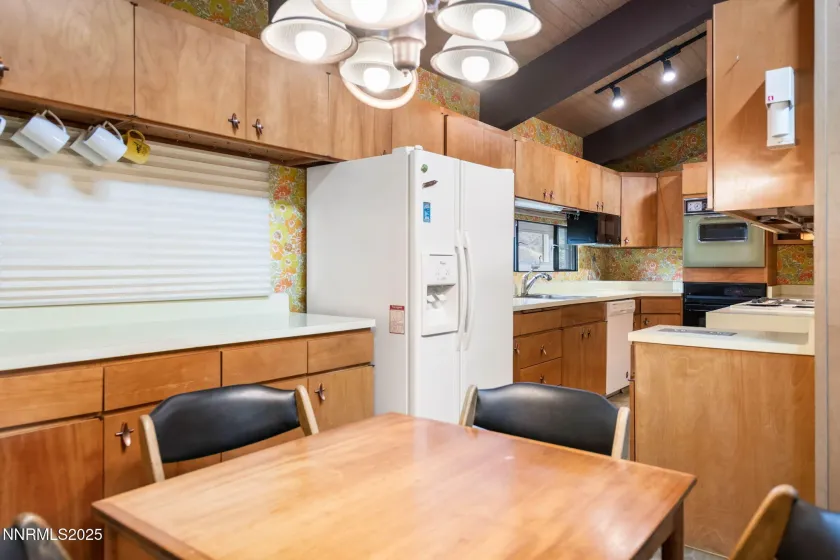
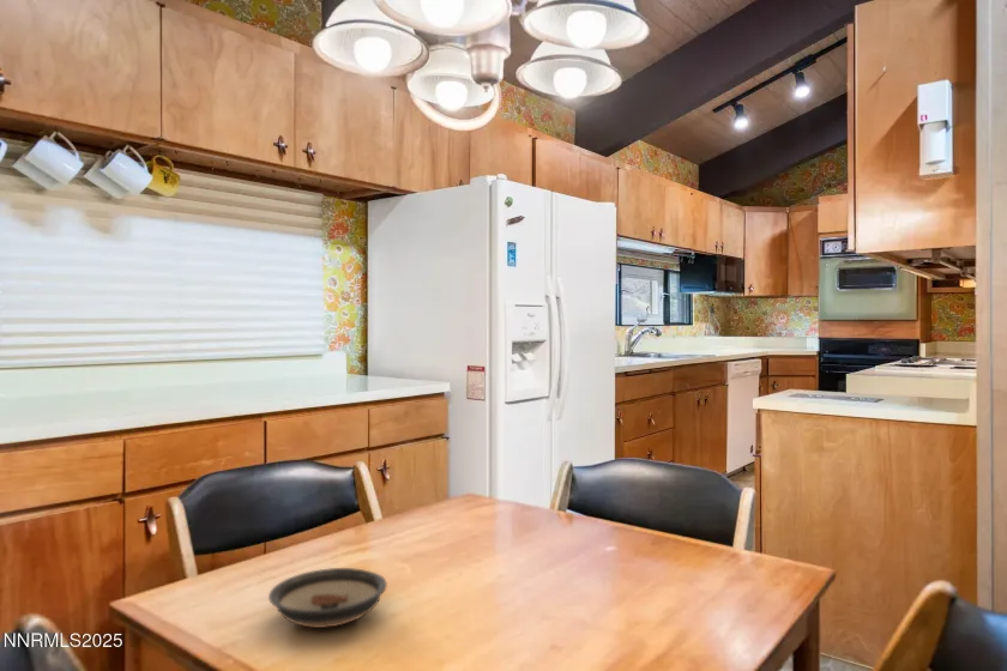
+ saucer [267,567,388,629]
